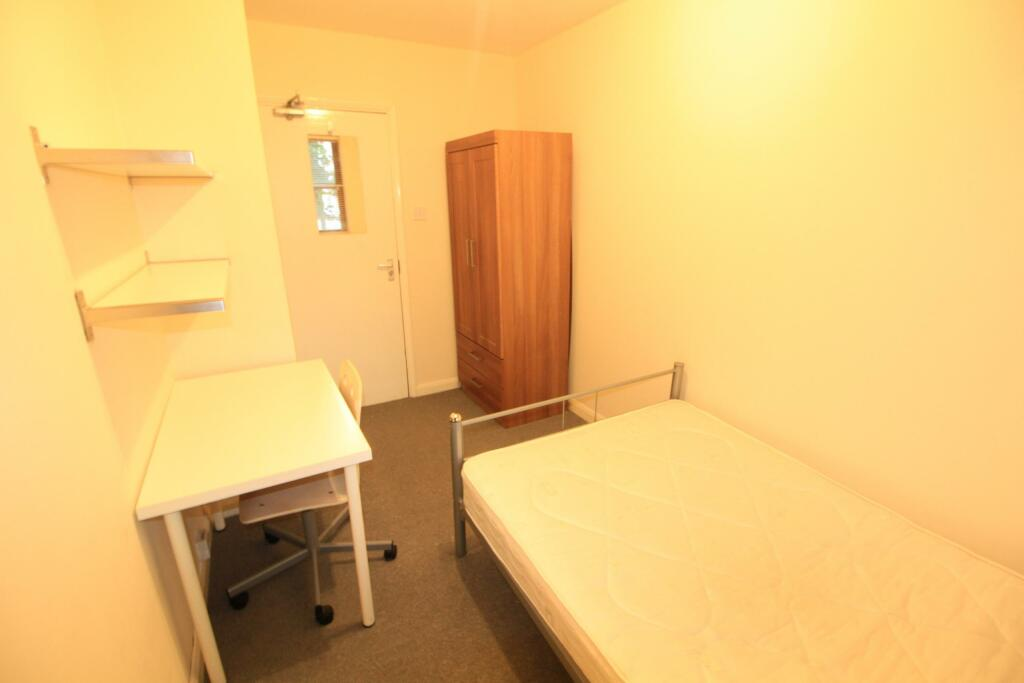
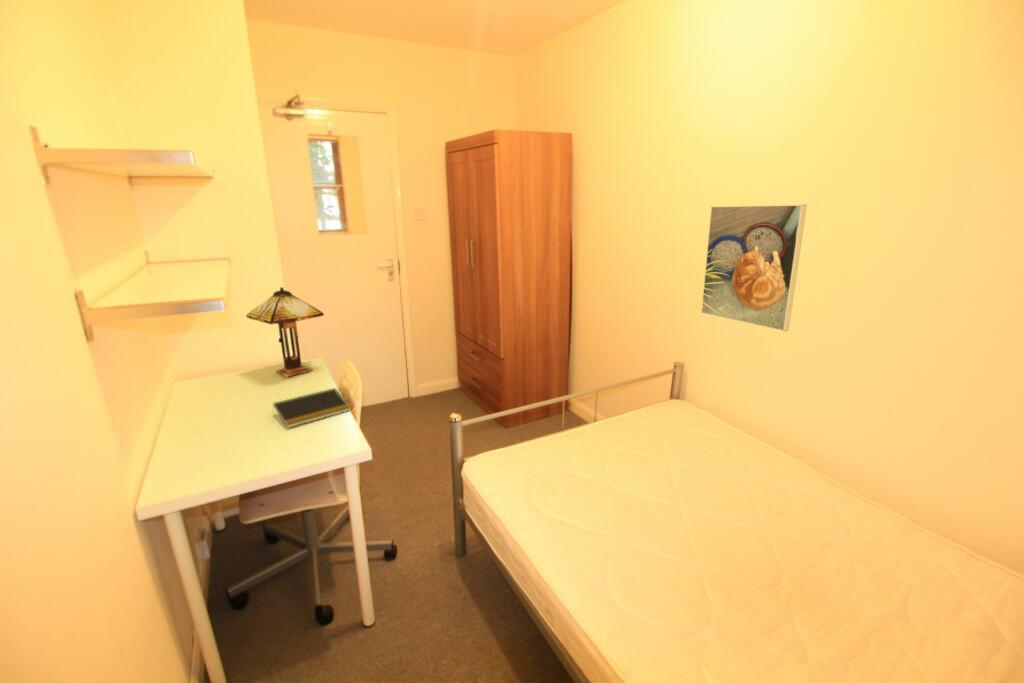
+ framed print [700,203,808,332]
+ notepad [272,387,352,429]
+ table lamp [245,286,325,378]
